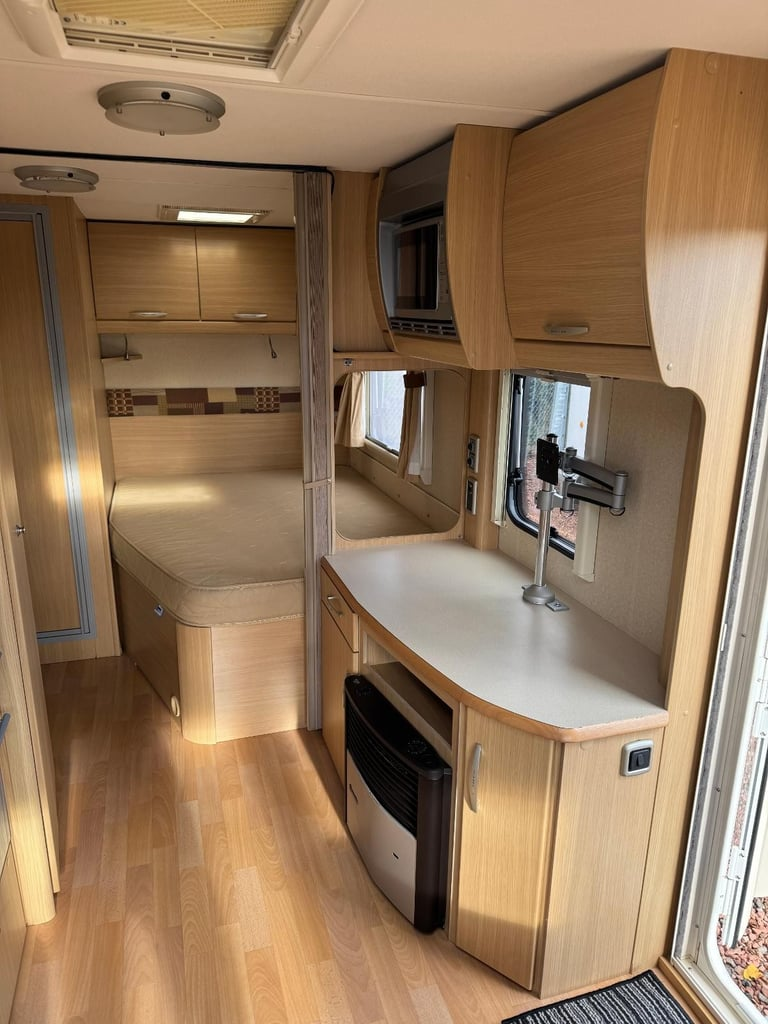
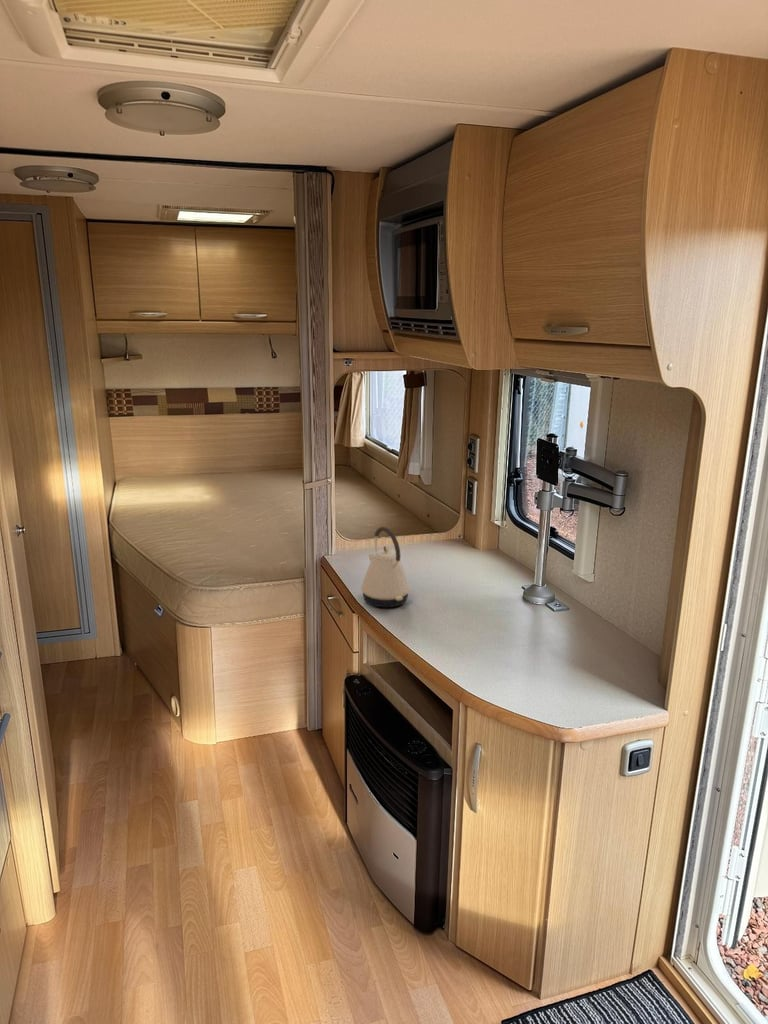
+ kettle [360,526,411,608]
